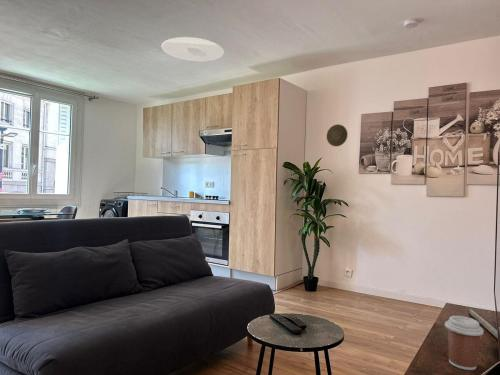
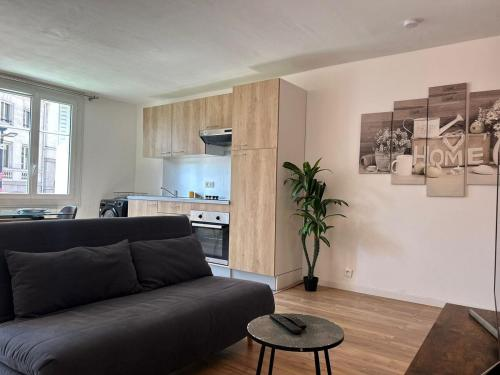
- decorative plate [326,123,349,147]
- ceiling light [161,36,225,62]
- coffee cup [444,315,484,371]
